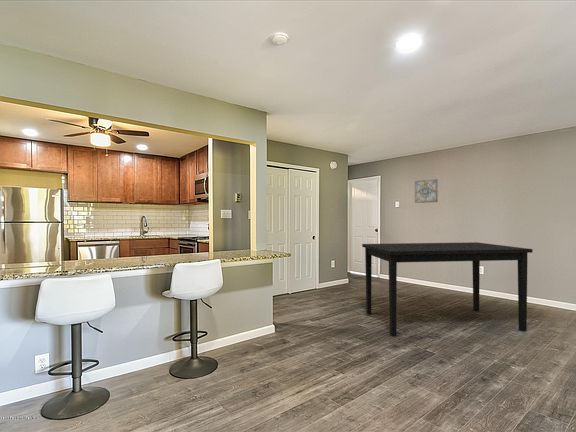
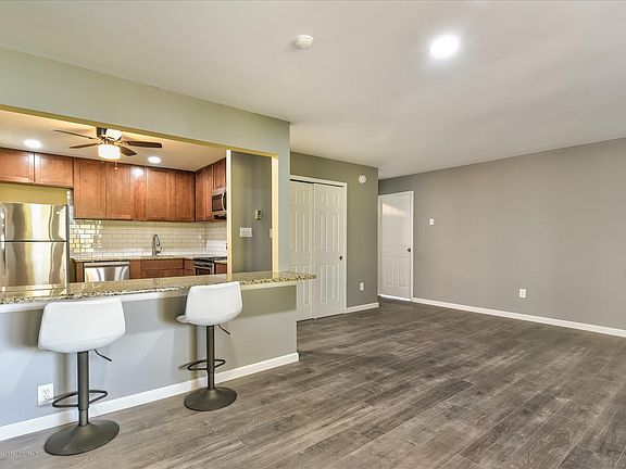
- wall art [414,178,439,204]
- dining table [361,241,534,337]
